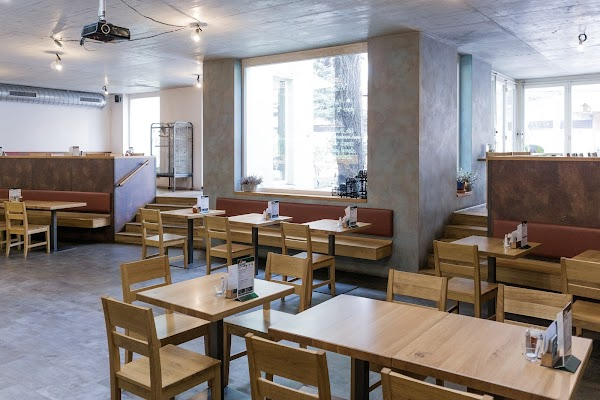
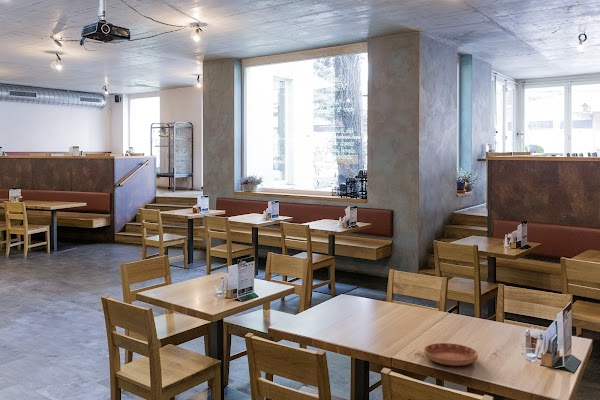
+ saucer [423,342,479,367]
